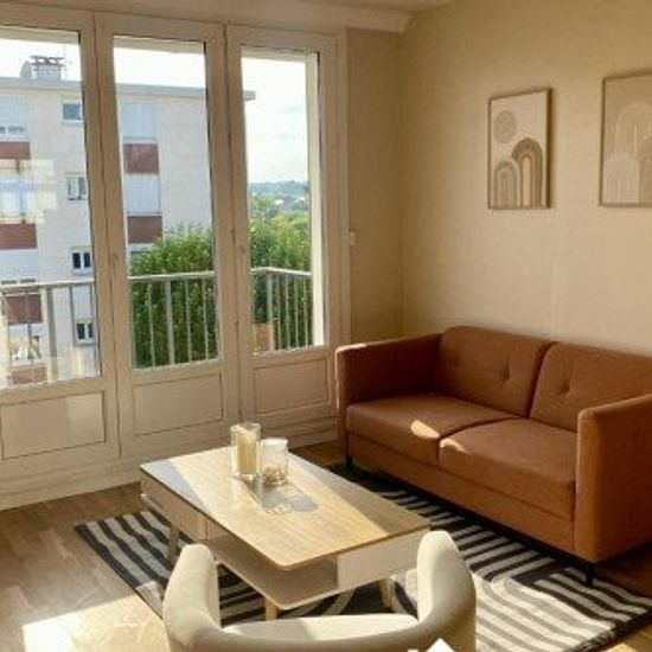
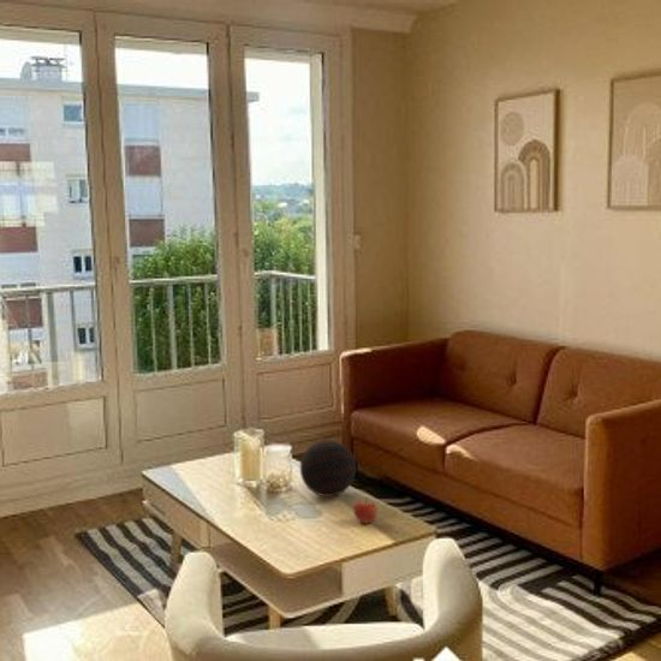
+ decorative orb [299,439,357,498]
+ apple [353,496,379,524]
